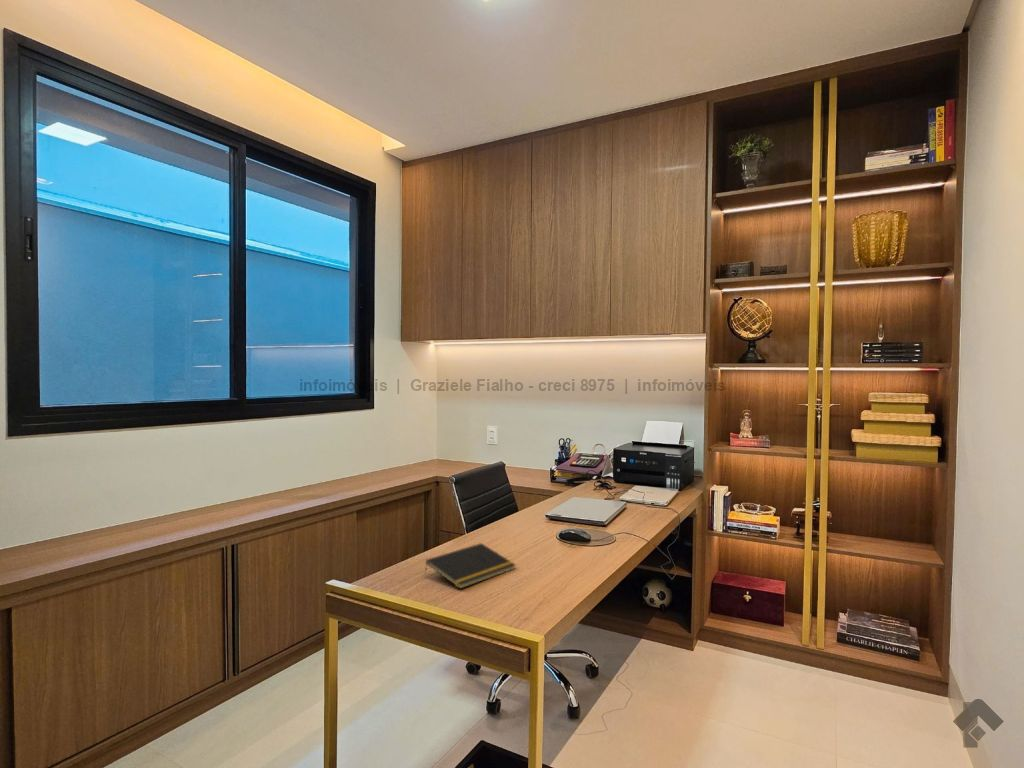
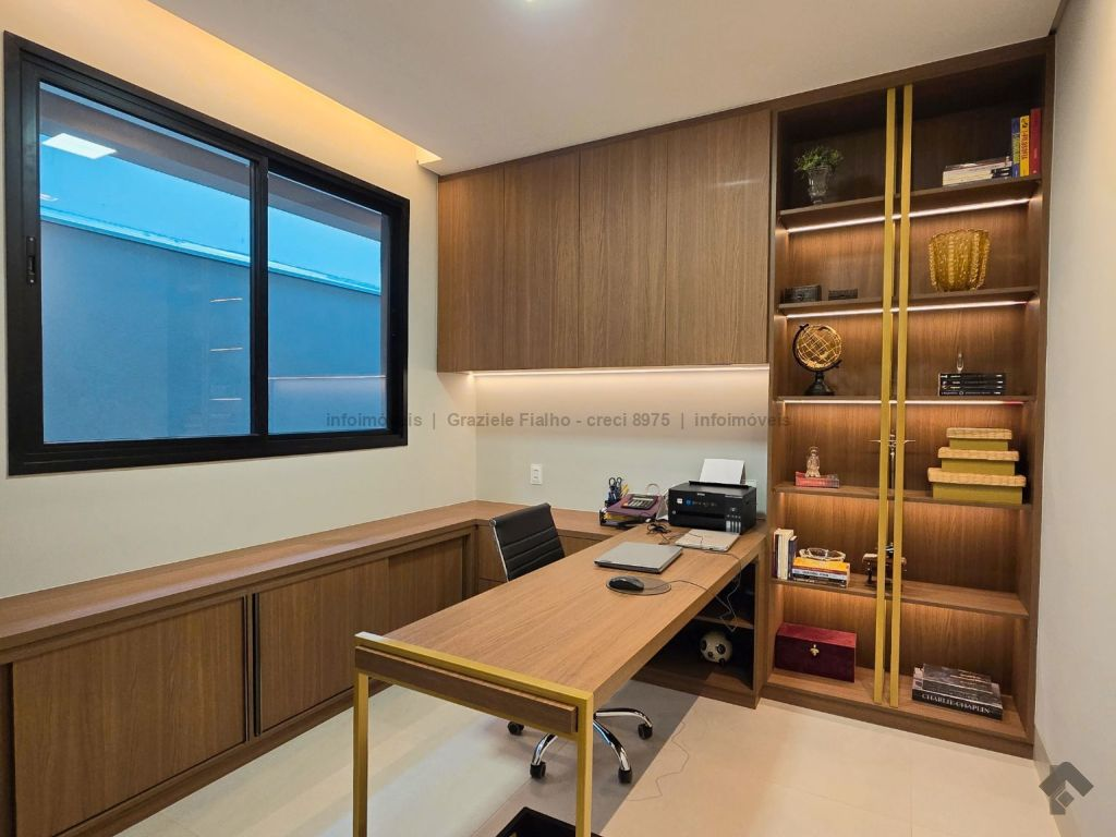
- notepad [423,542,517,590]
